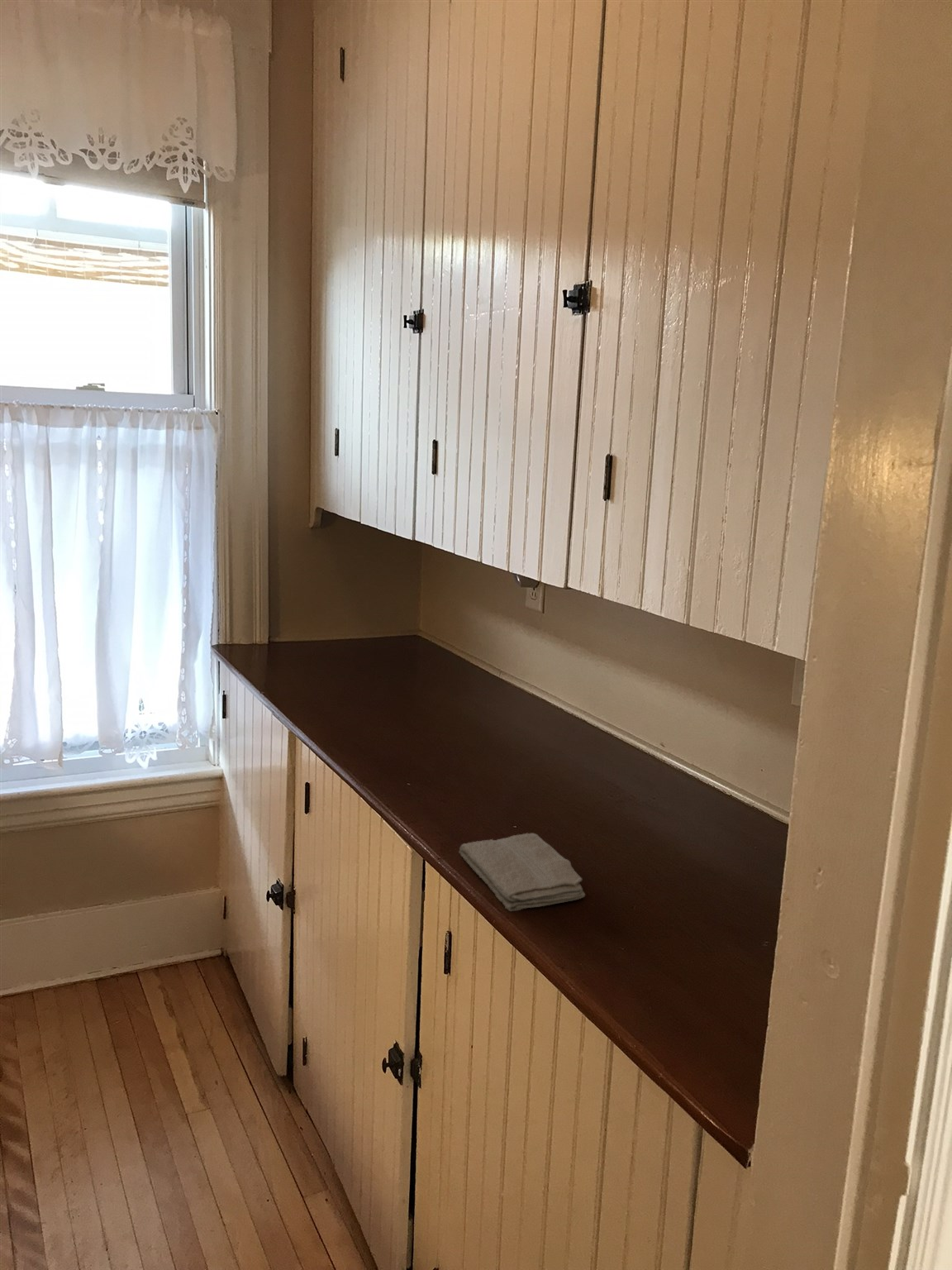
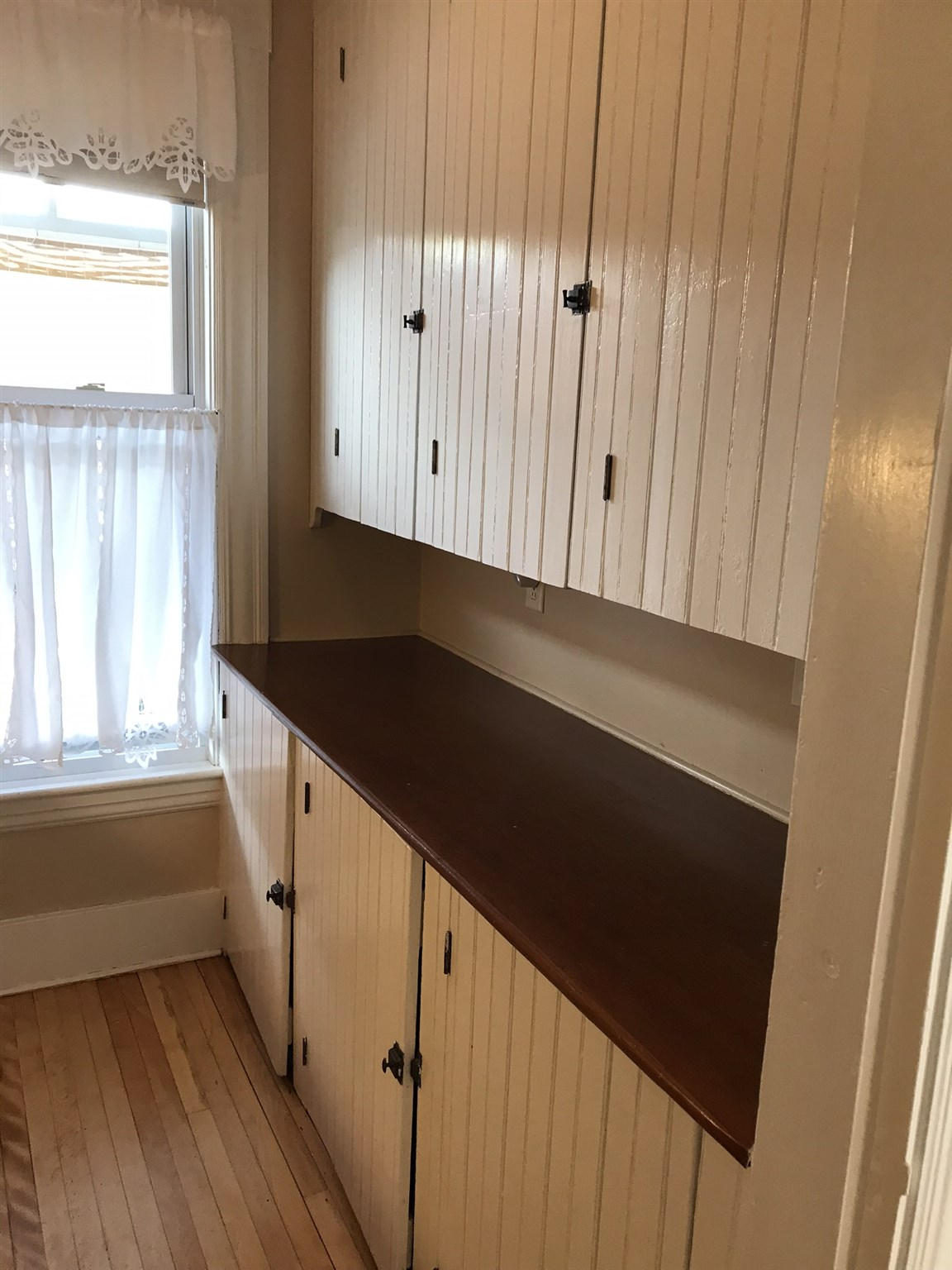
- washcloth [458,833,586,912]
